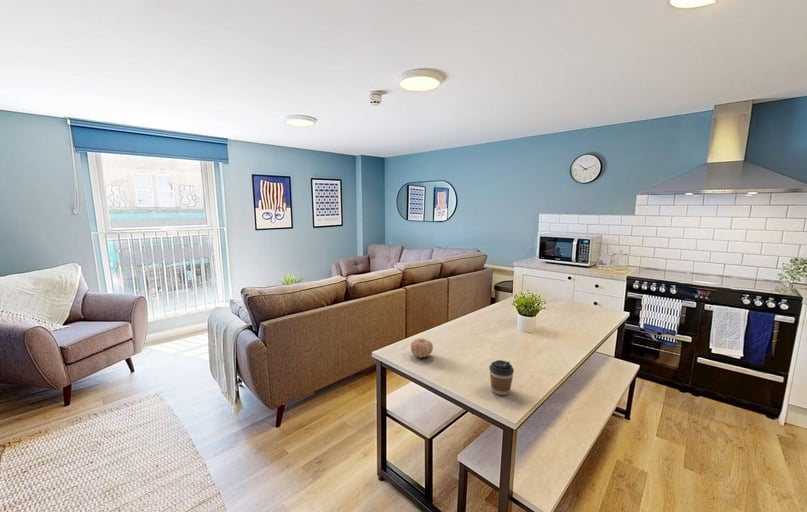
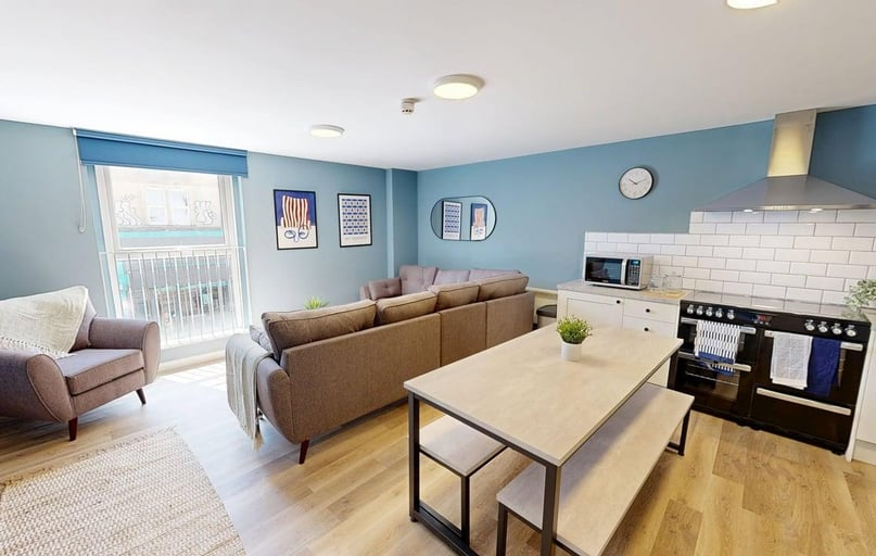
- coffee cup [488,359,515,396]
- fruit [410,337,434,359]
